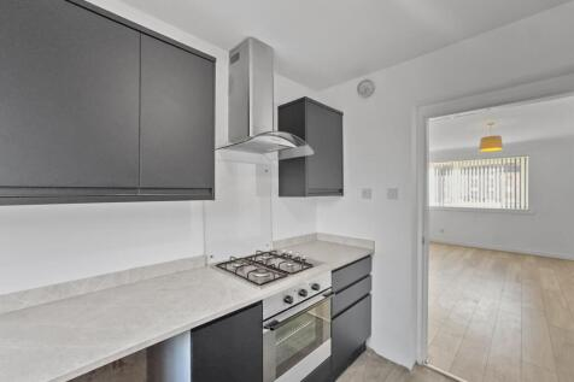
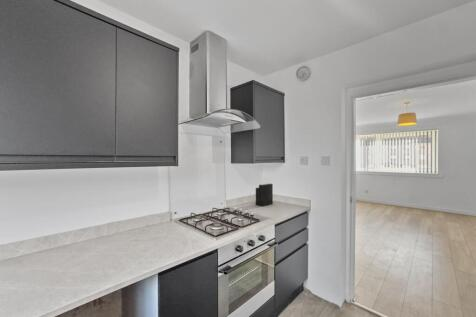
+ knife block [255,173,274,207]
